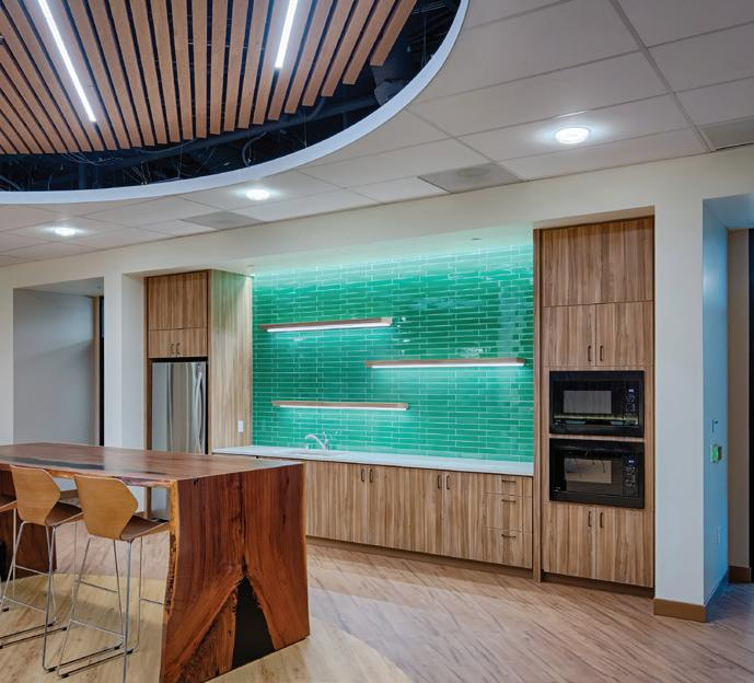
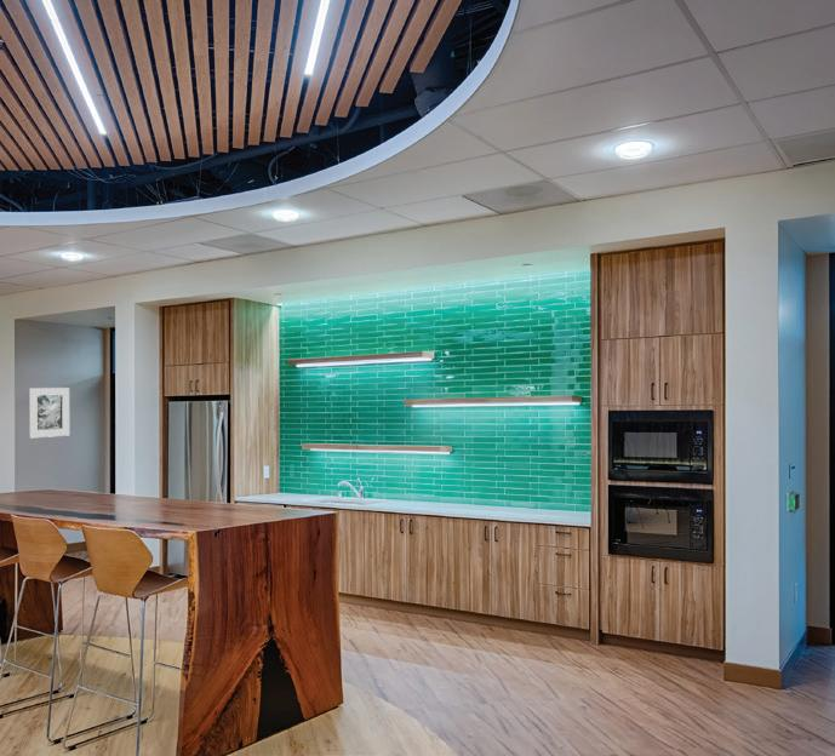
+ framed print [28,386,70,439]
